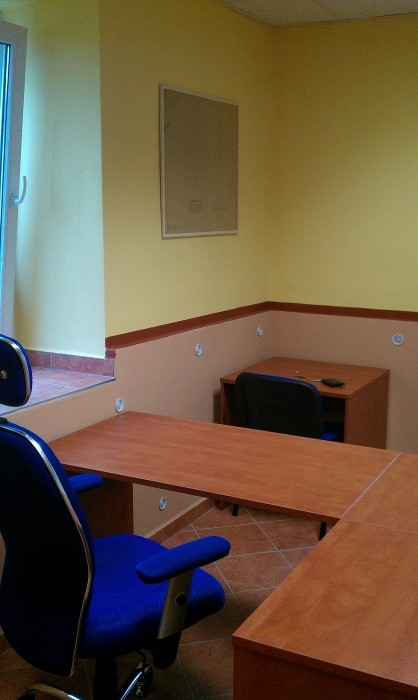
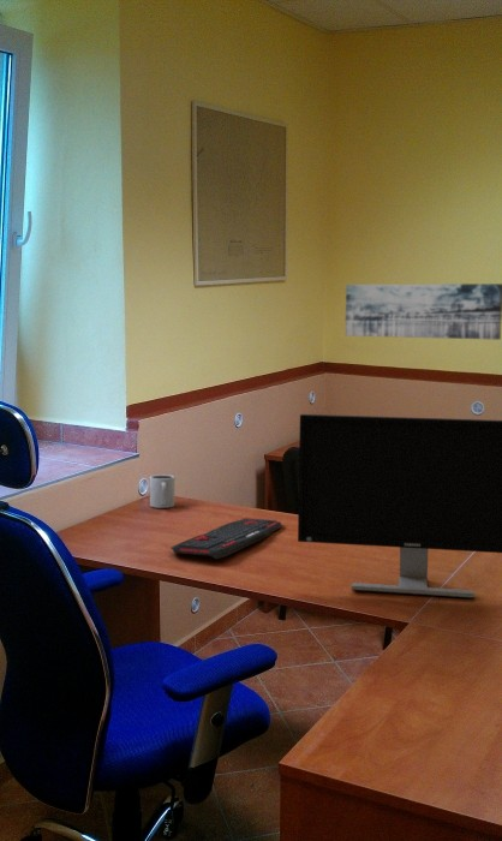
+ monitor [297,413,502,600]
+ mug [149,473,175,509]
+ wall art [345,282,502,341]
+ keyboard [169,517,282,560]
